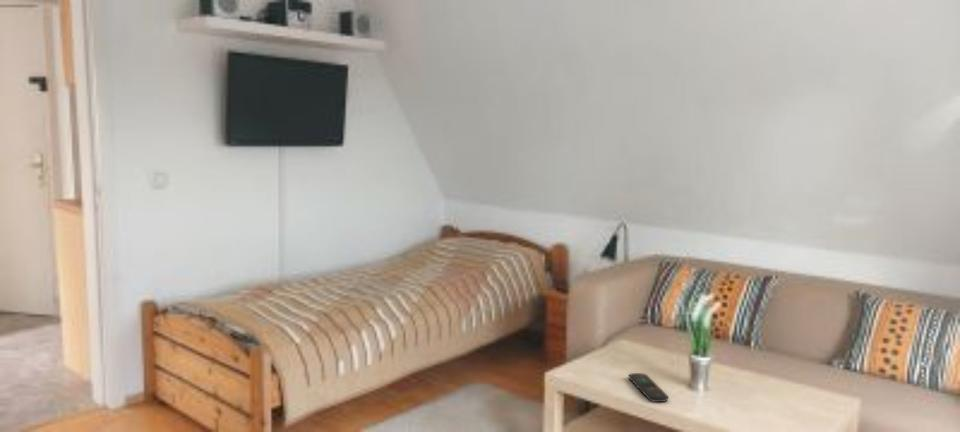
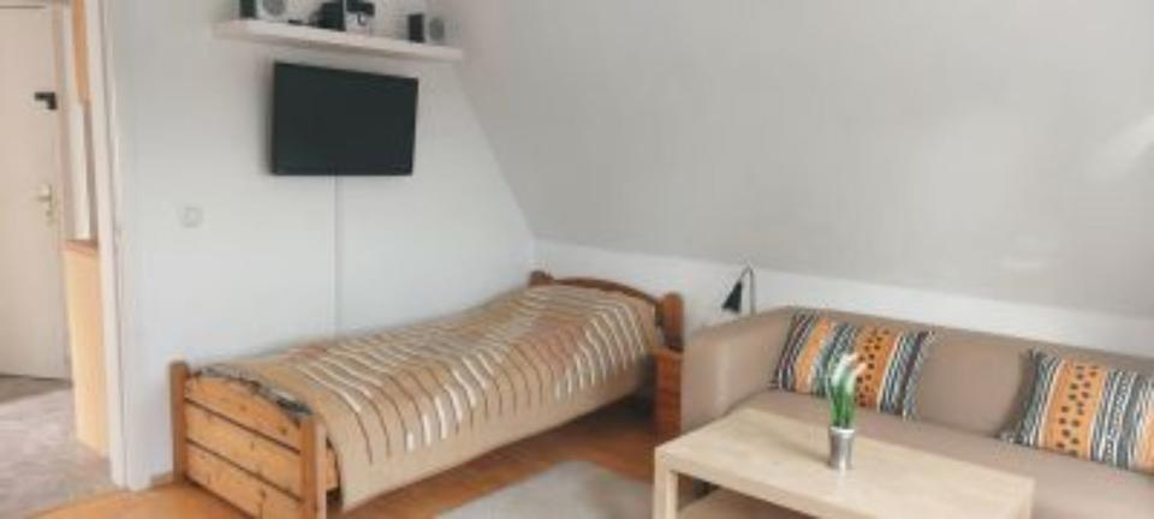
- remote control [627,372,669,403]
